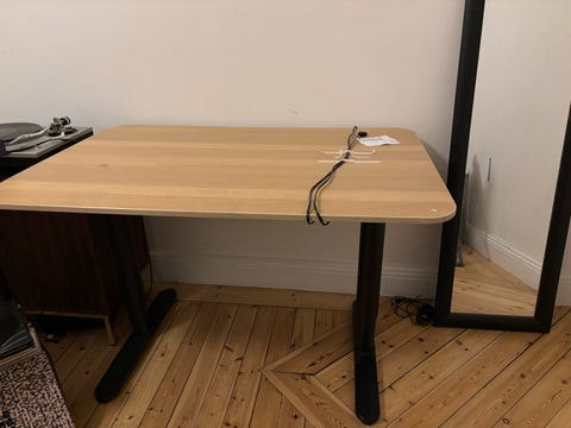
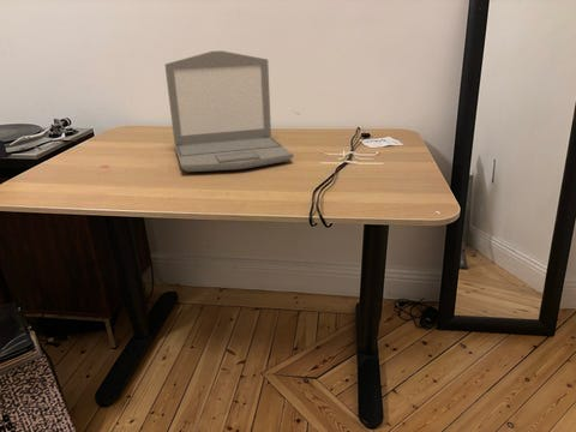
+ laptop [163,49,294,173]
